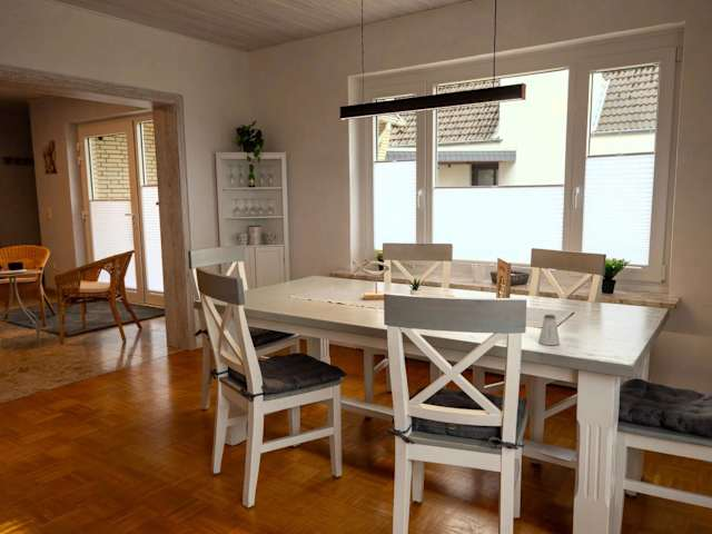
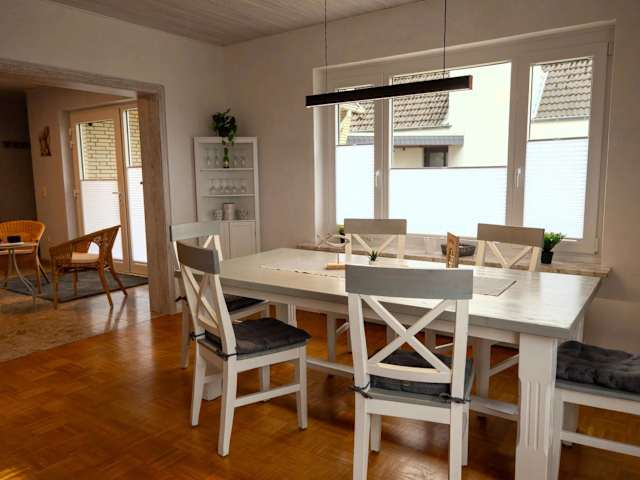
- saltshaker [537,314,561,346]
